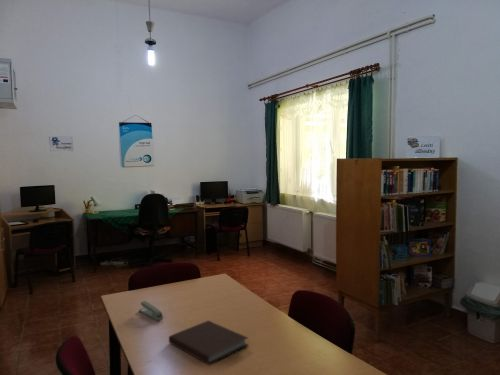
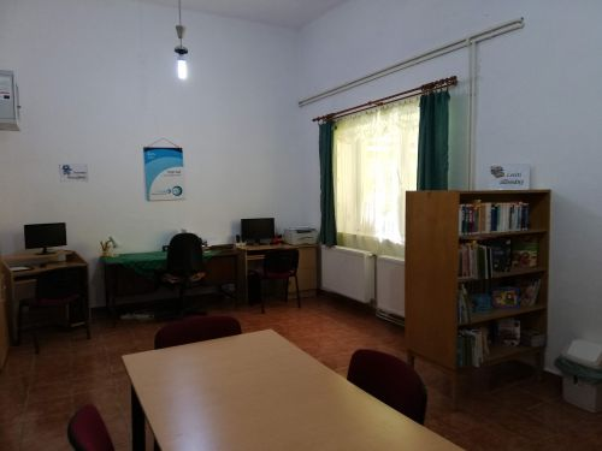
- notebook [168,320,249,366]
- stapler [138,300,164,322]
